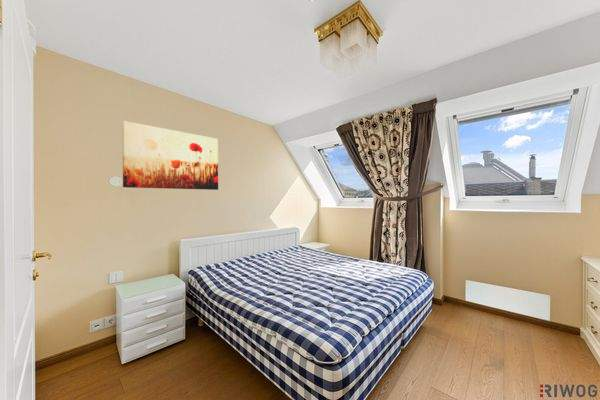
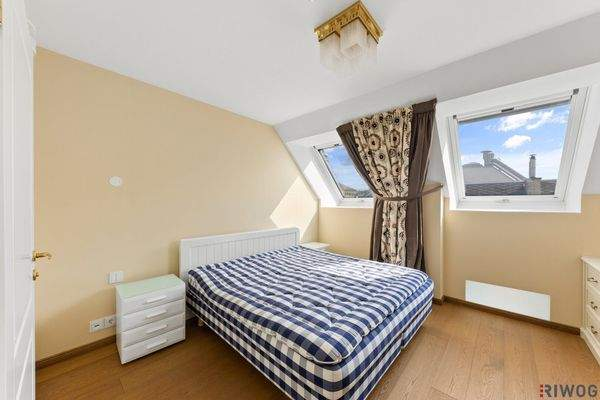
- wall art [121,120,219,191]
